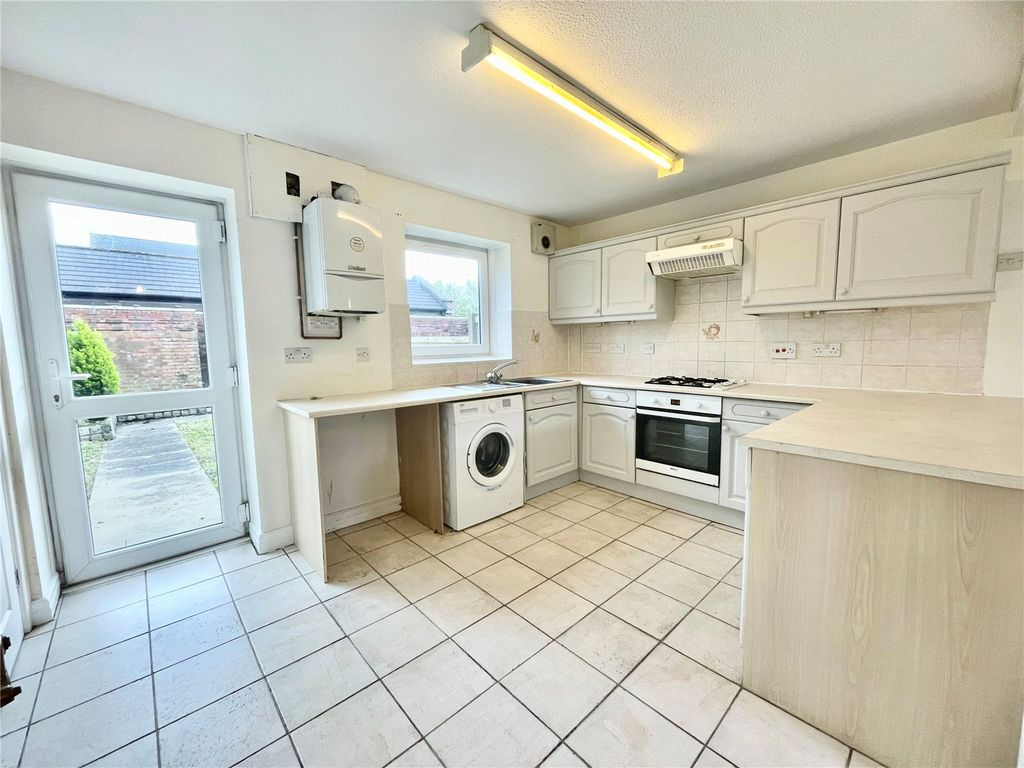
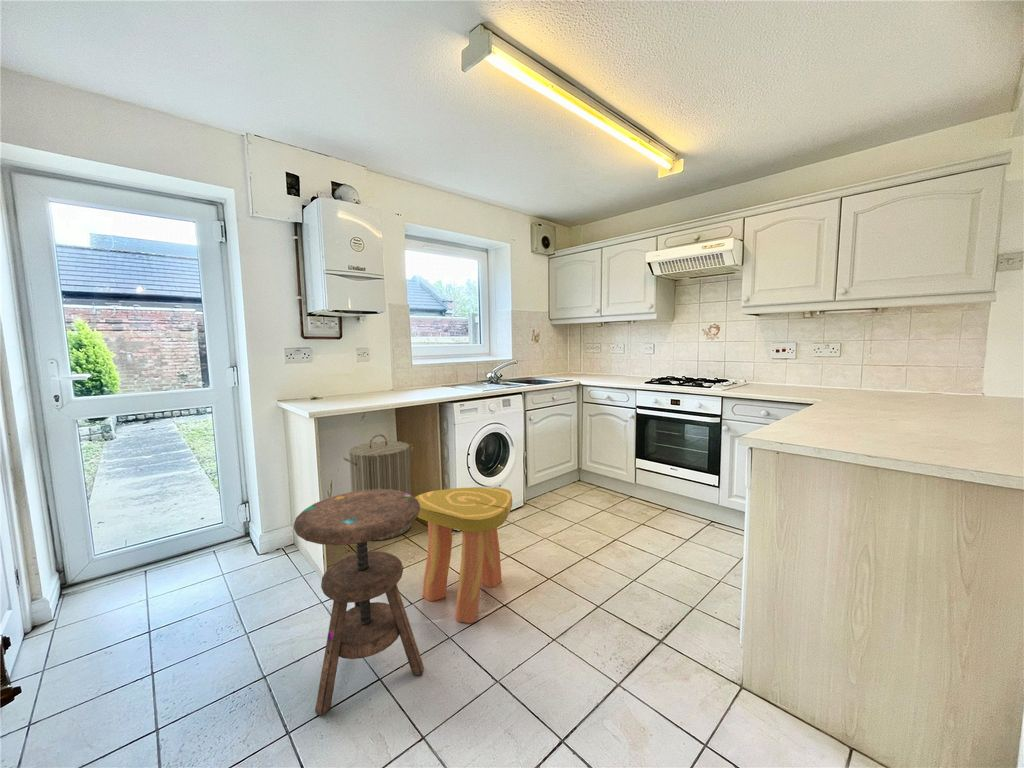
+ side table [293,489,425,717]
+ stool [414,486,513,624]
+ laundry hamper [342,433,414,542]
